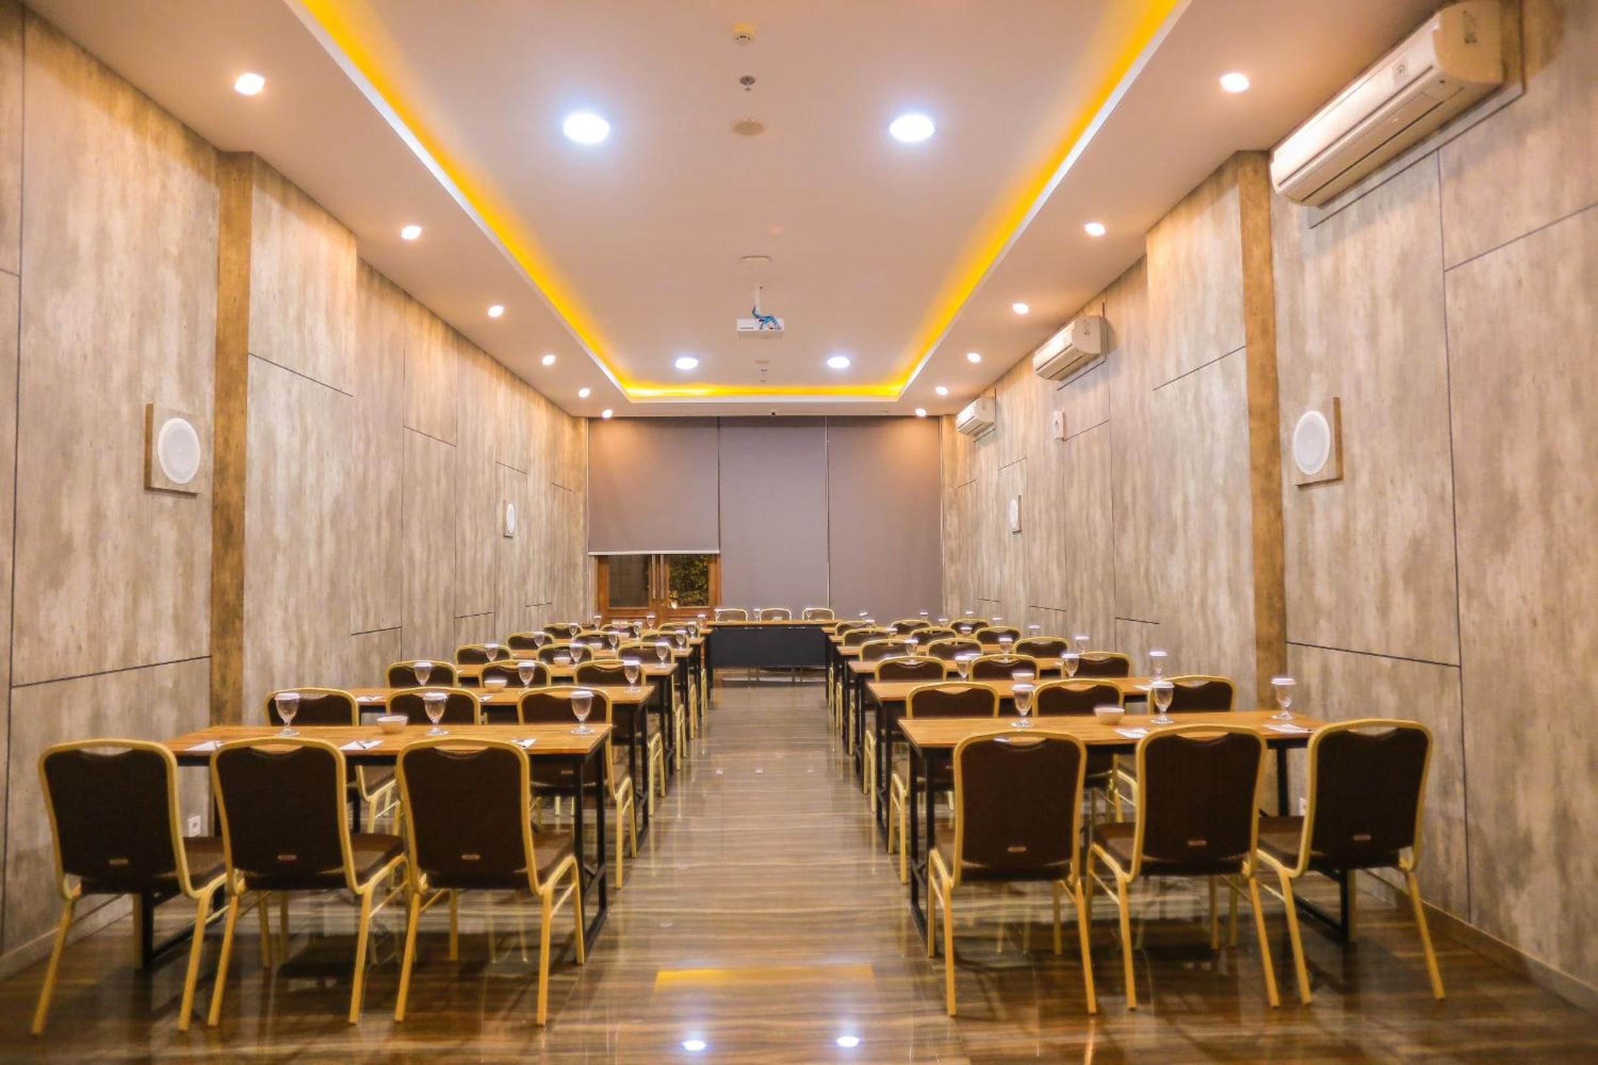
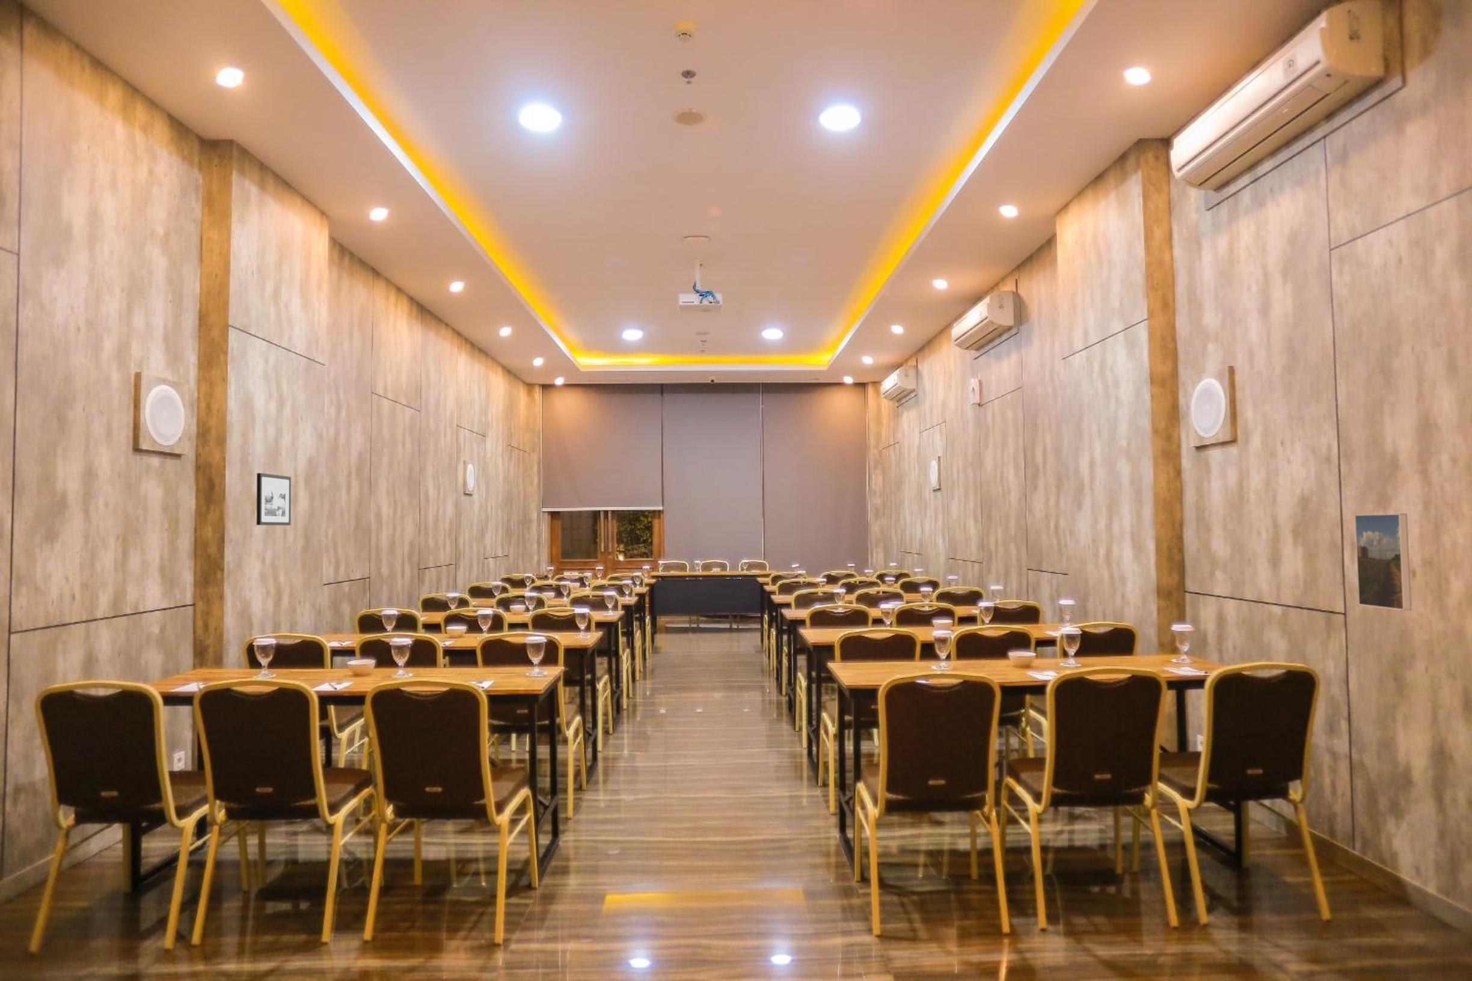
+ picture frame [255,473,291,526]
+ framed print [1354,512,1412,611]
